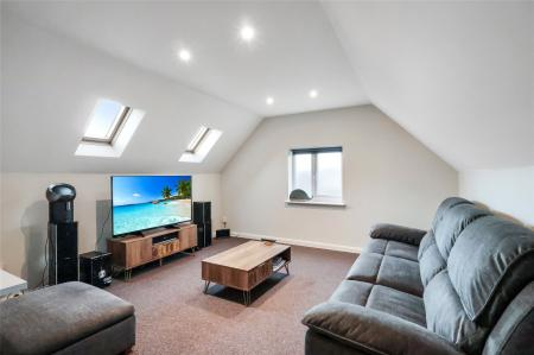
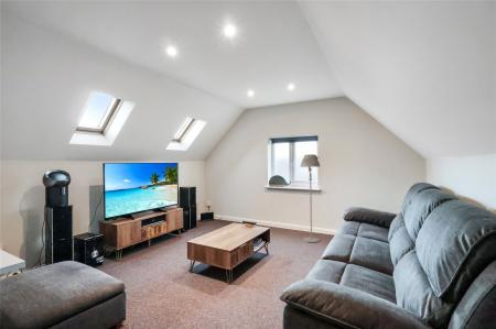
+ floor lamp [300,153,321,243]
